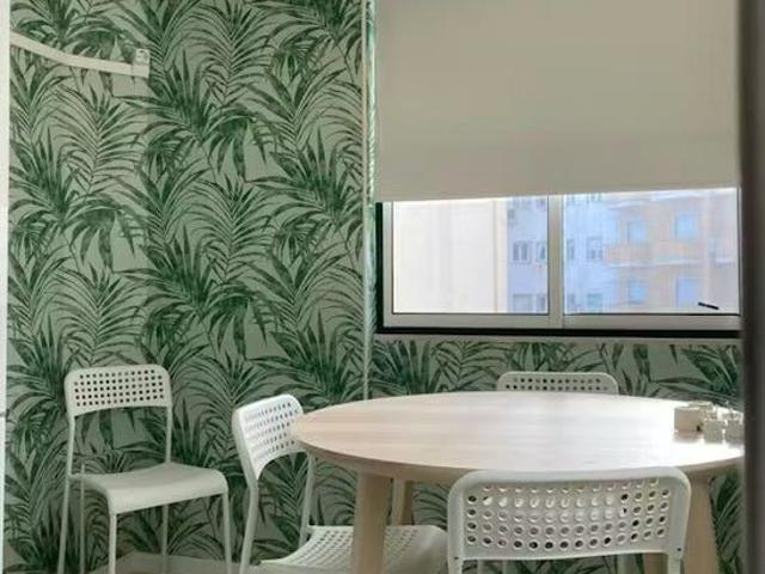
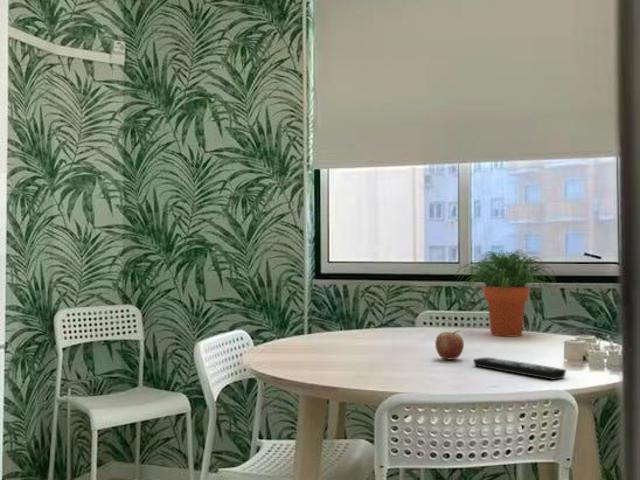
+ remote control [472,356,567,381]
+ fruit [434,330,465,360]
+ potted plant [454,248,557,338]
